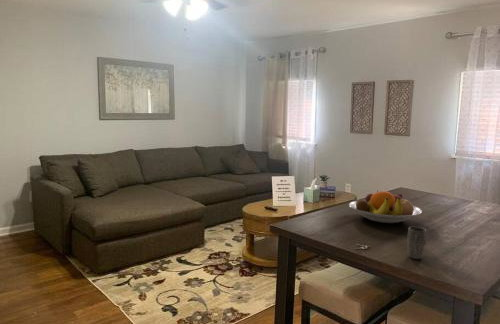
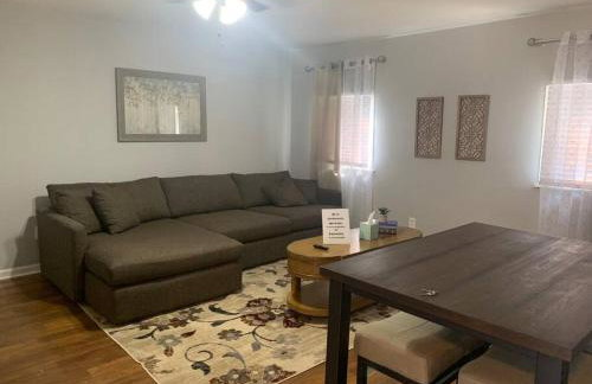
- fruit bowl [348,190,423,224]
- mug [406,226,427,260]
